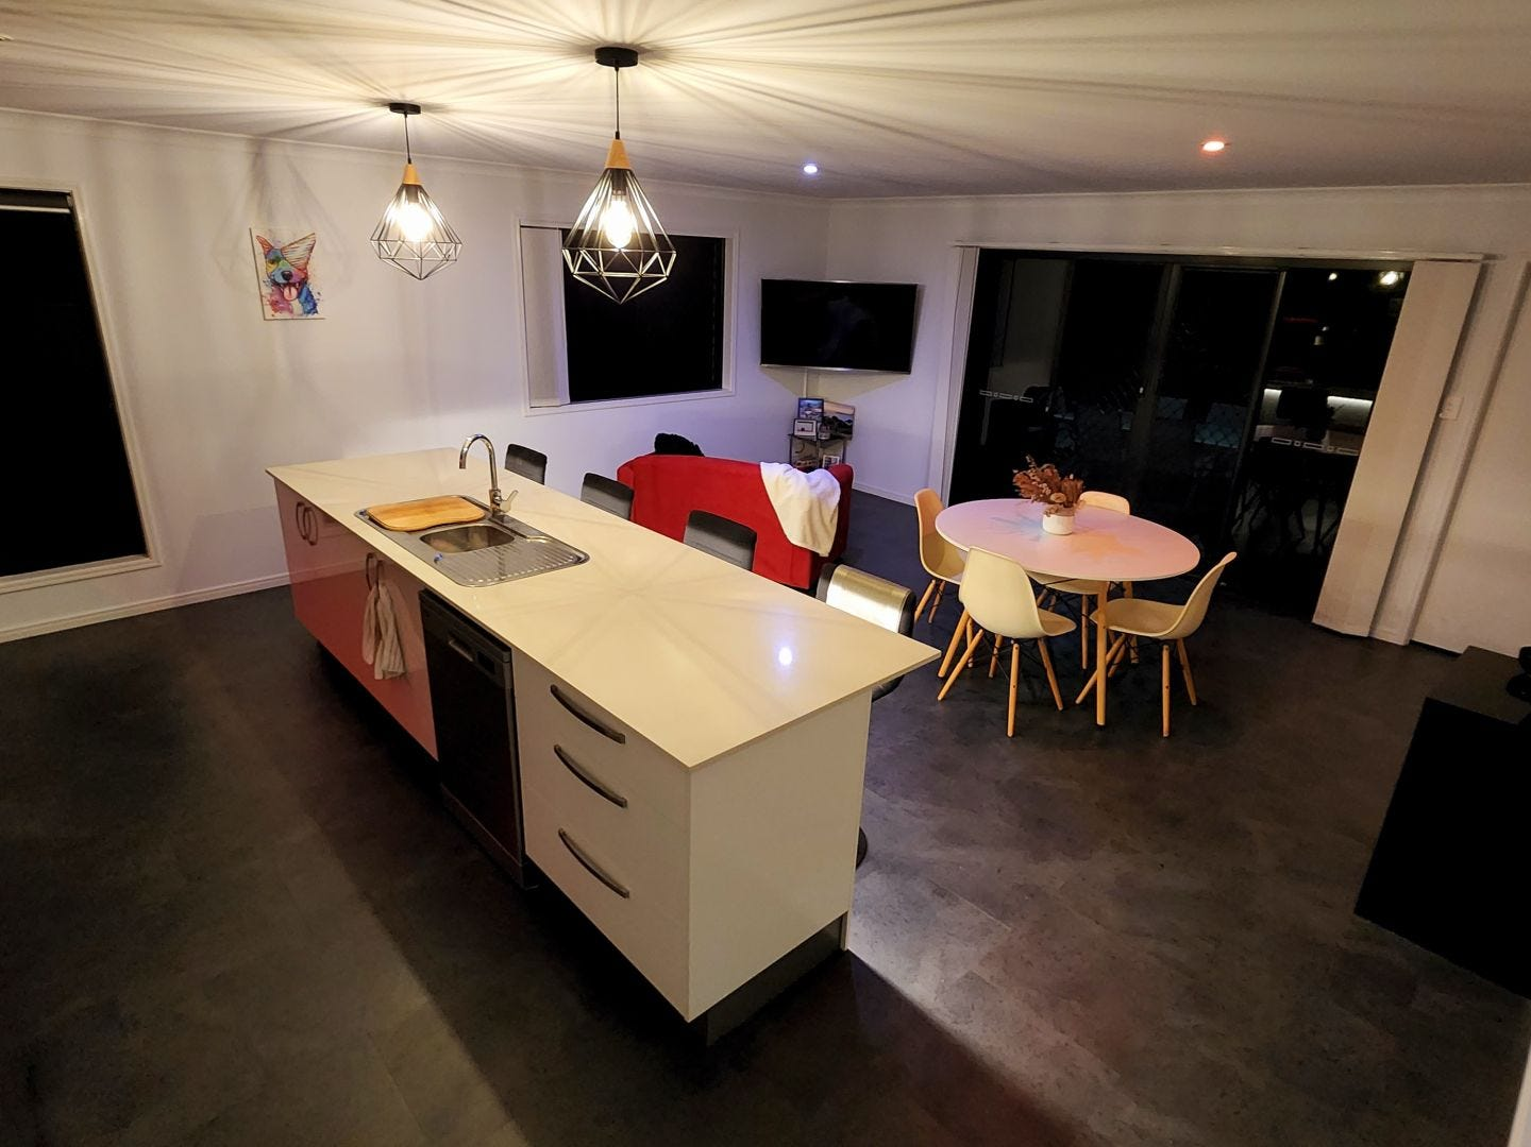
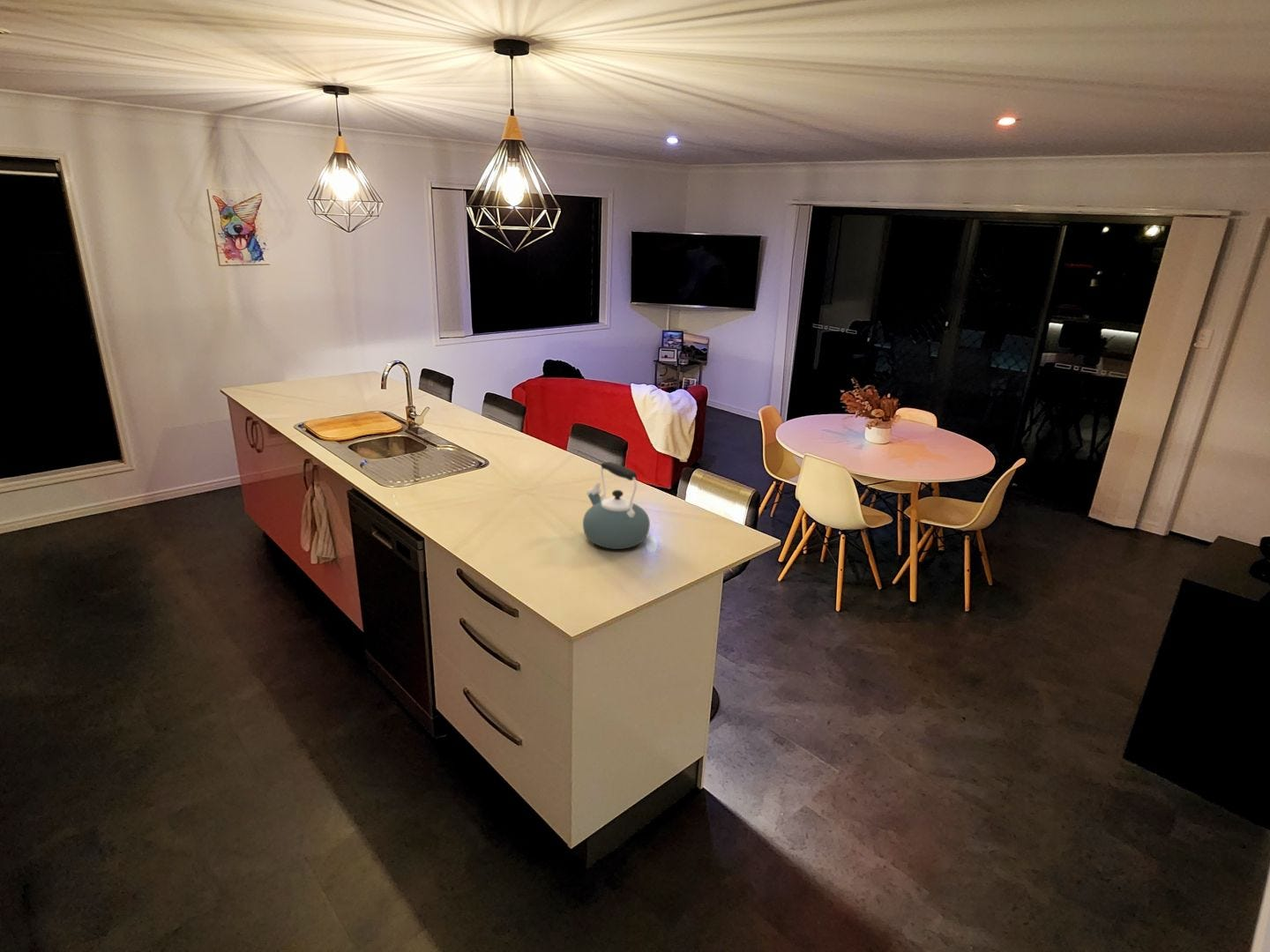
+ kettle [582,461,651,550]
